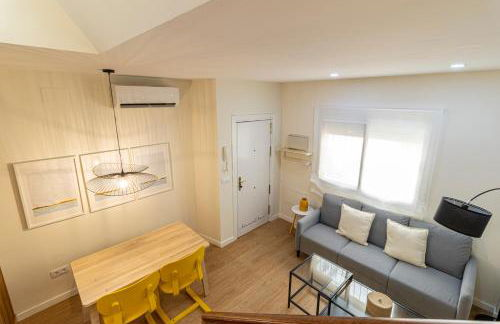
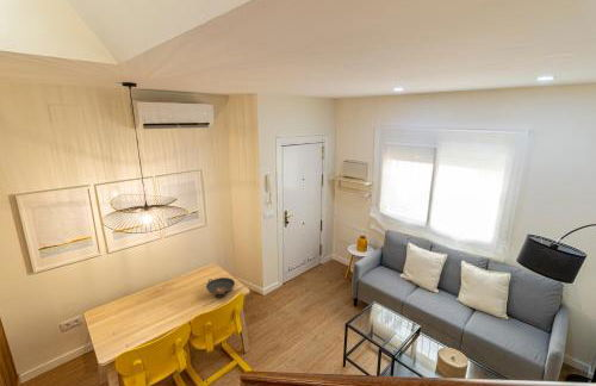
+ decorative bowl [205,276,236,299]
